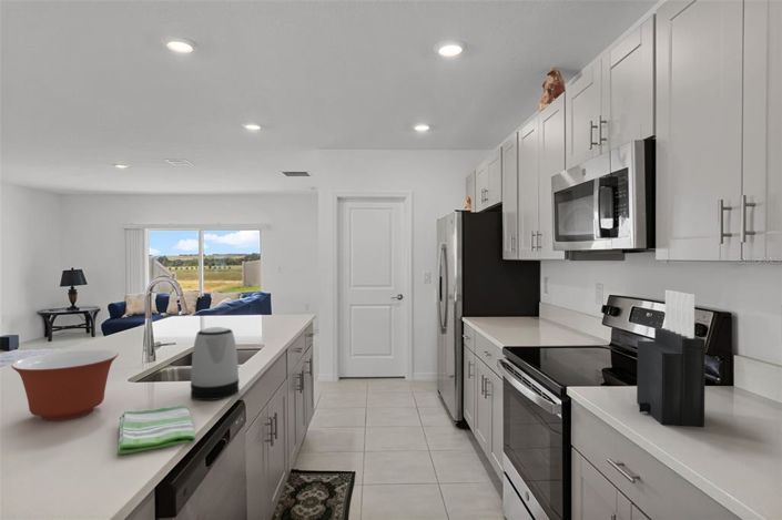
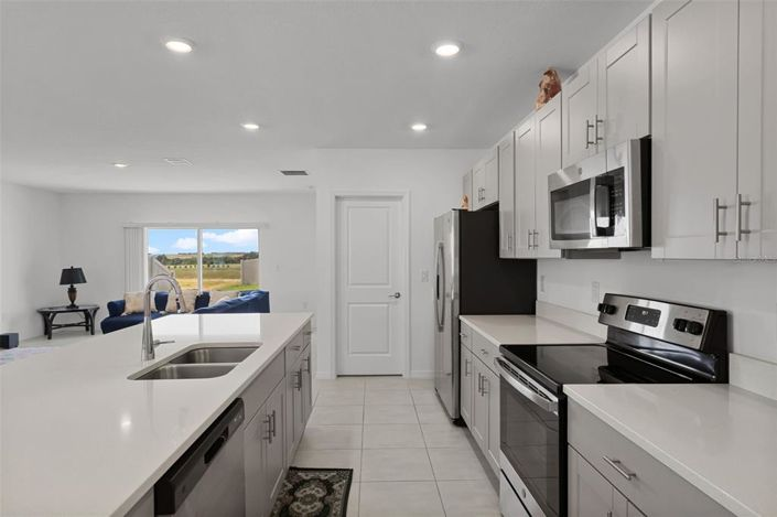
- mixing bowl [10,348,119,422]
- dish towel [116,405,196,456]
- kettle [190,326,240,401]
- knife block [636,289,707,428]
